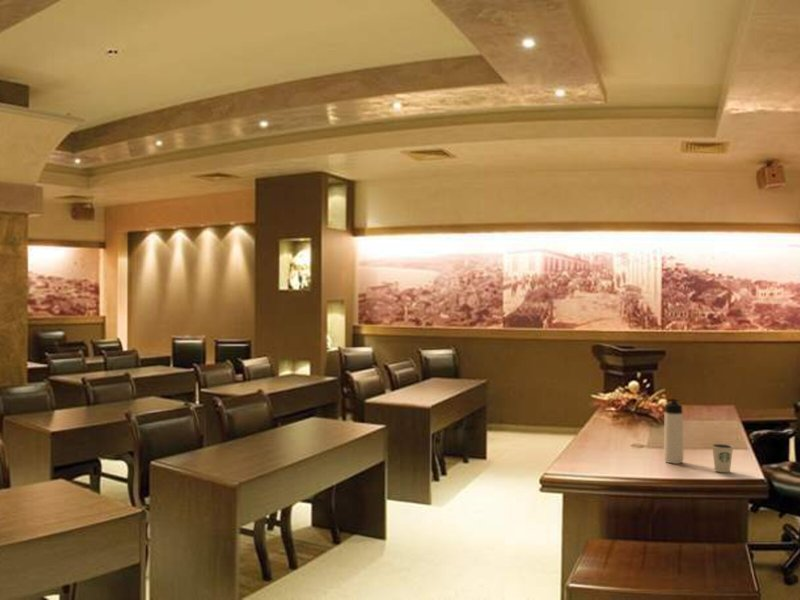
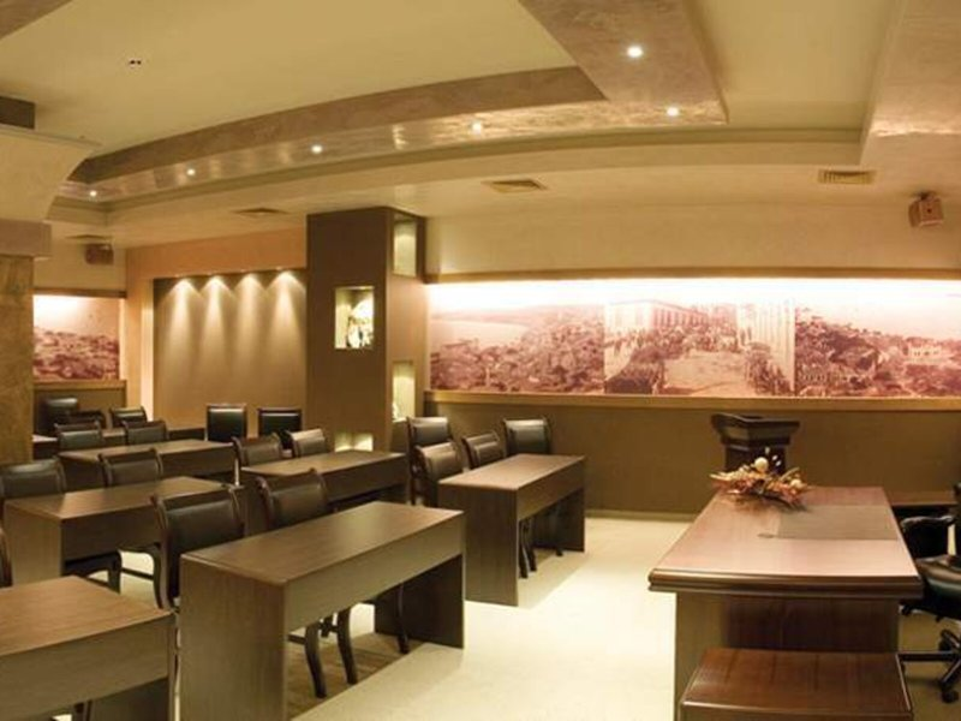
- dixie cup [711,443,734,473]
- thermos bottle [663,398,685,465]
